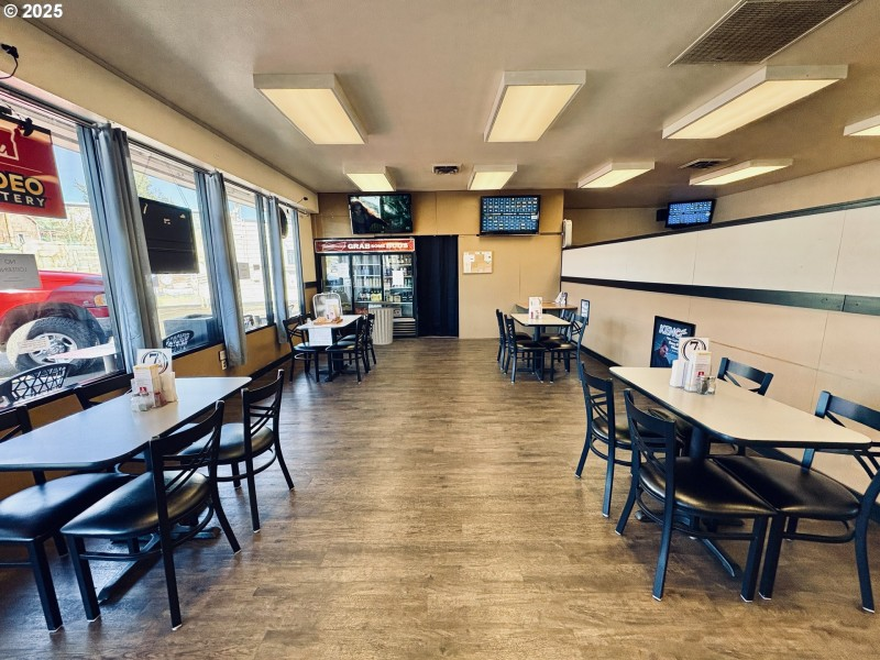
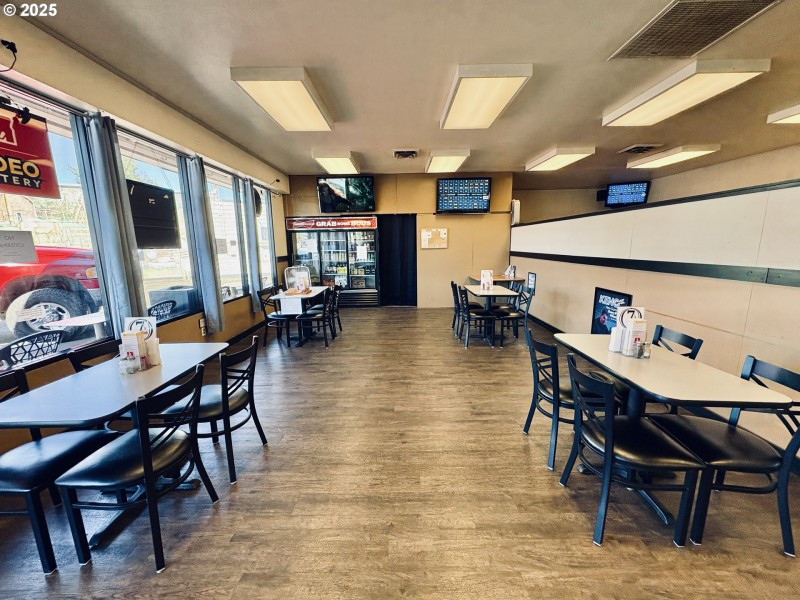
- trash can [367,298,395,345]
